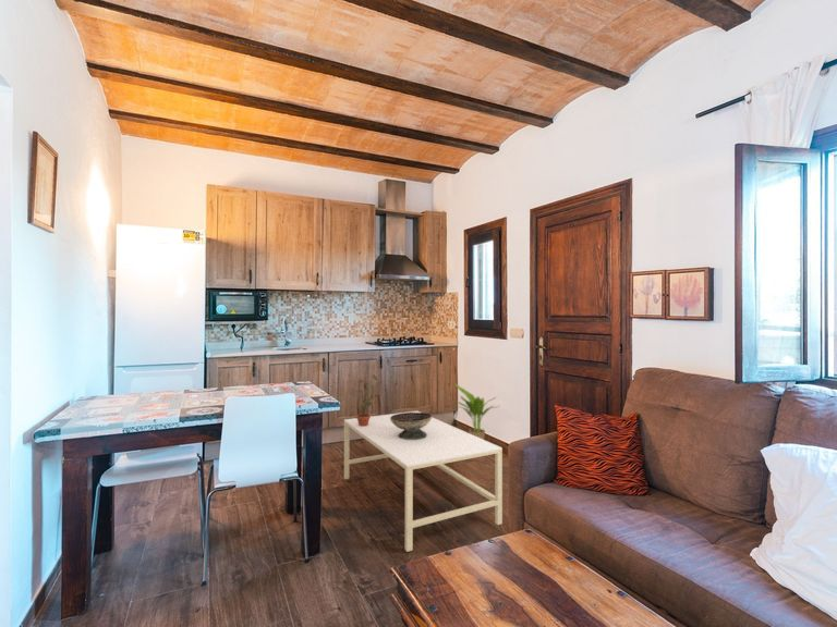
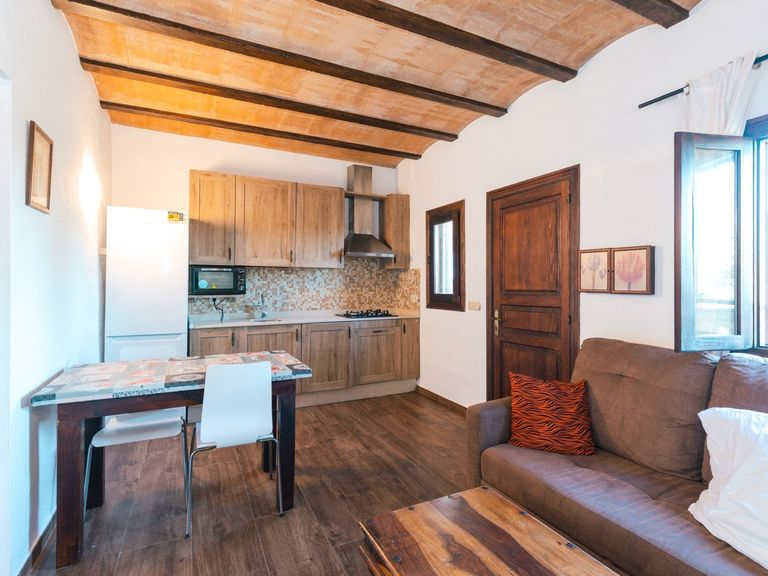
- coffee table [343,410,504,553]
- decorative bowl [390,411,433,440]
- potted plant [350,373,380,427]
- potted plant [453,382,501,440]
